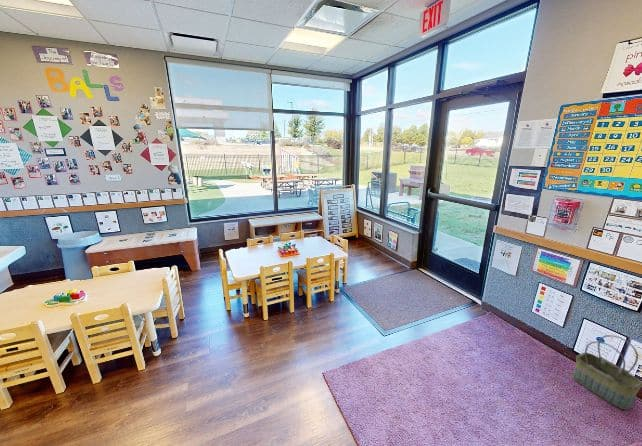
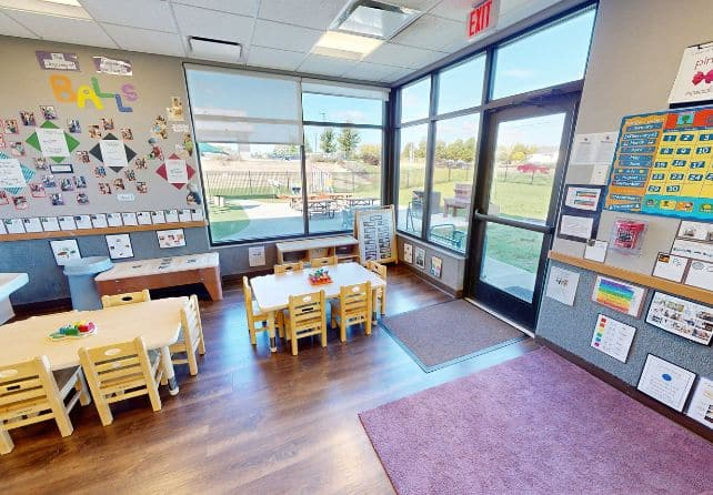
- basket [571,334,642,410]
